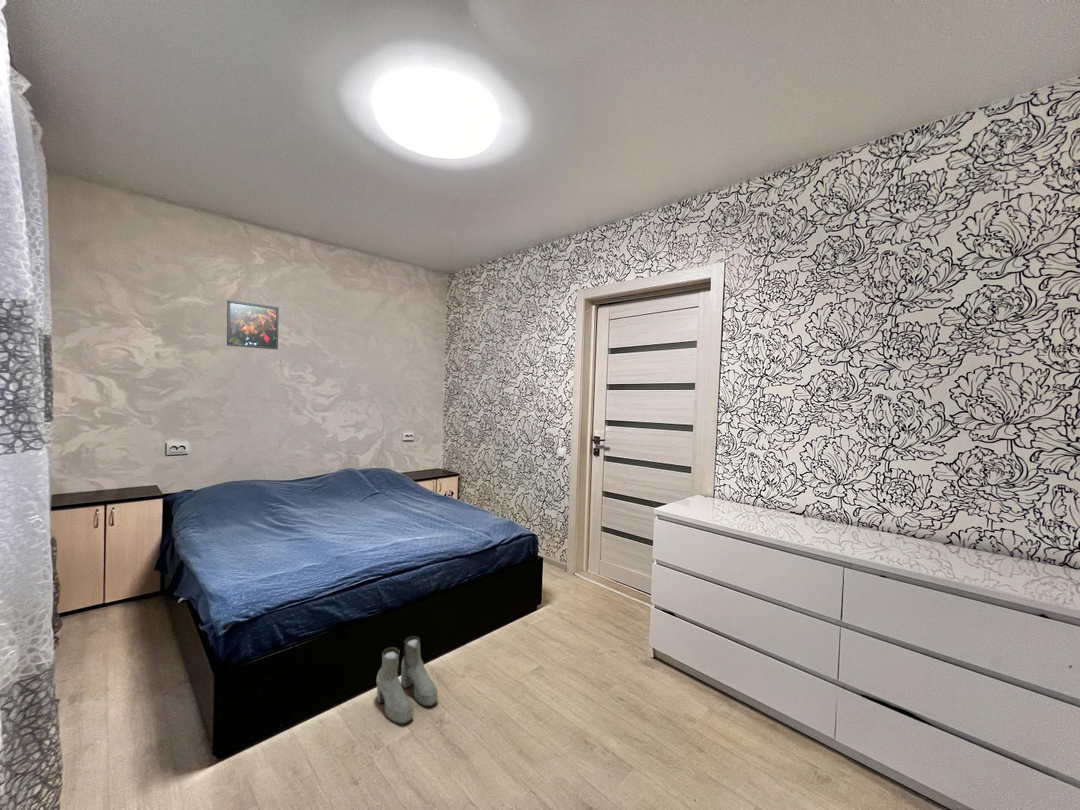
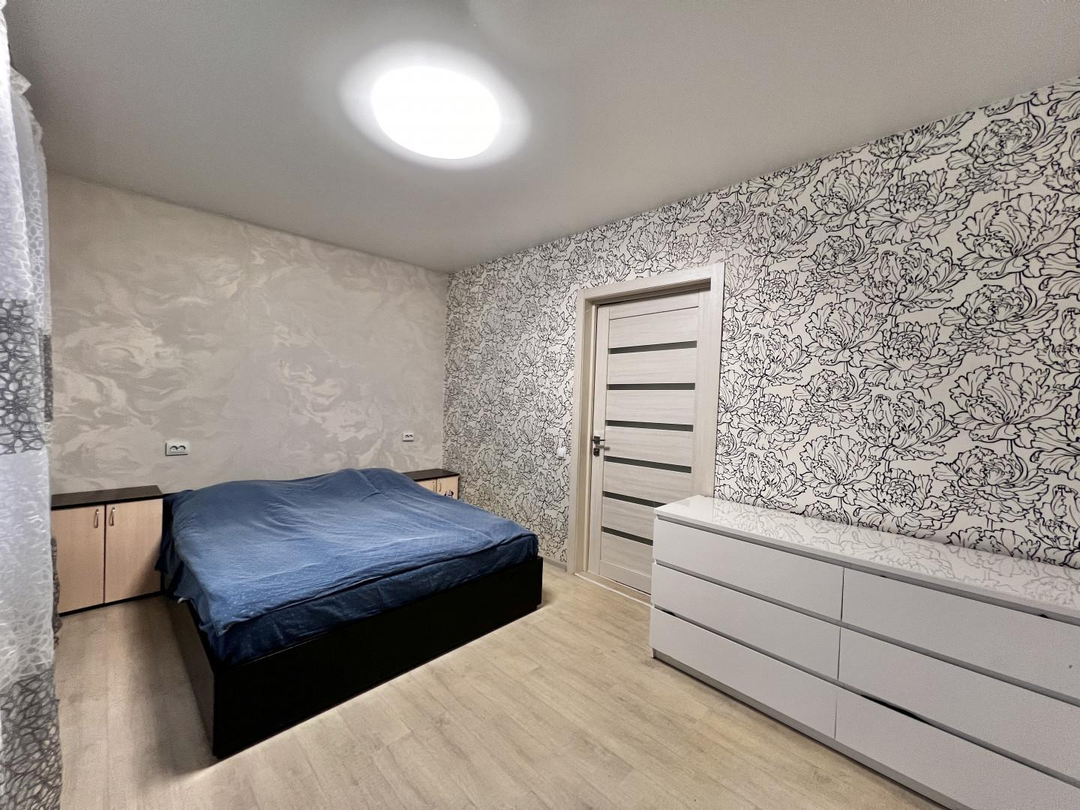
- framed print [226,299,280,351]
- boots [375,635,439,725]
